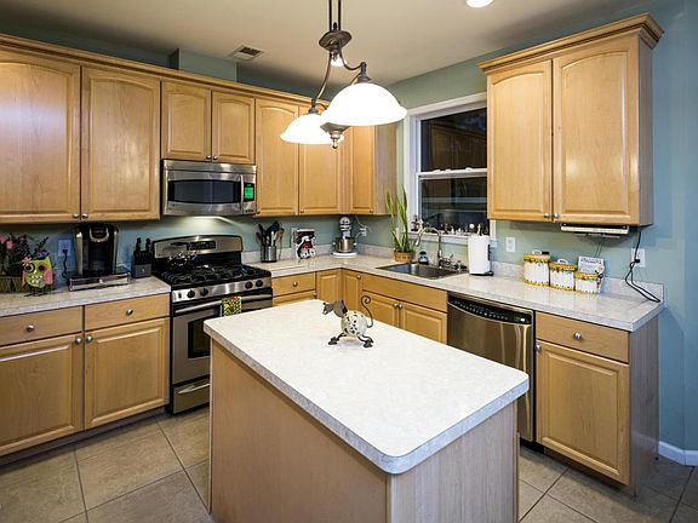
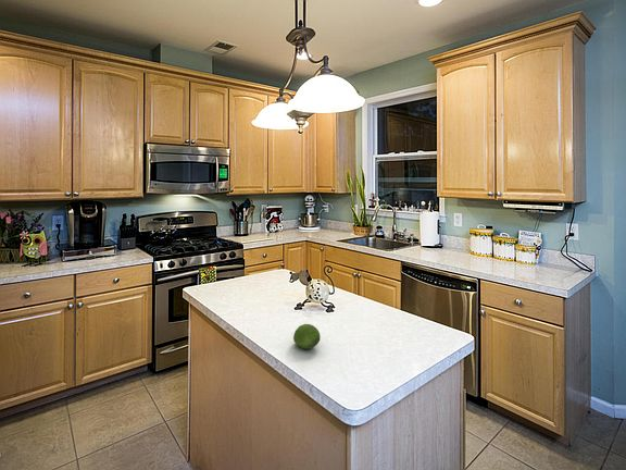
+ fruit [292,323,322,350]
